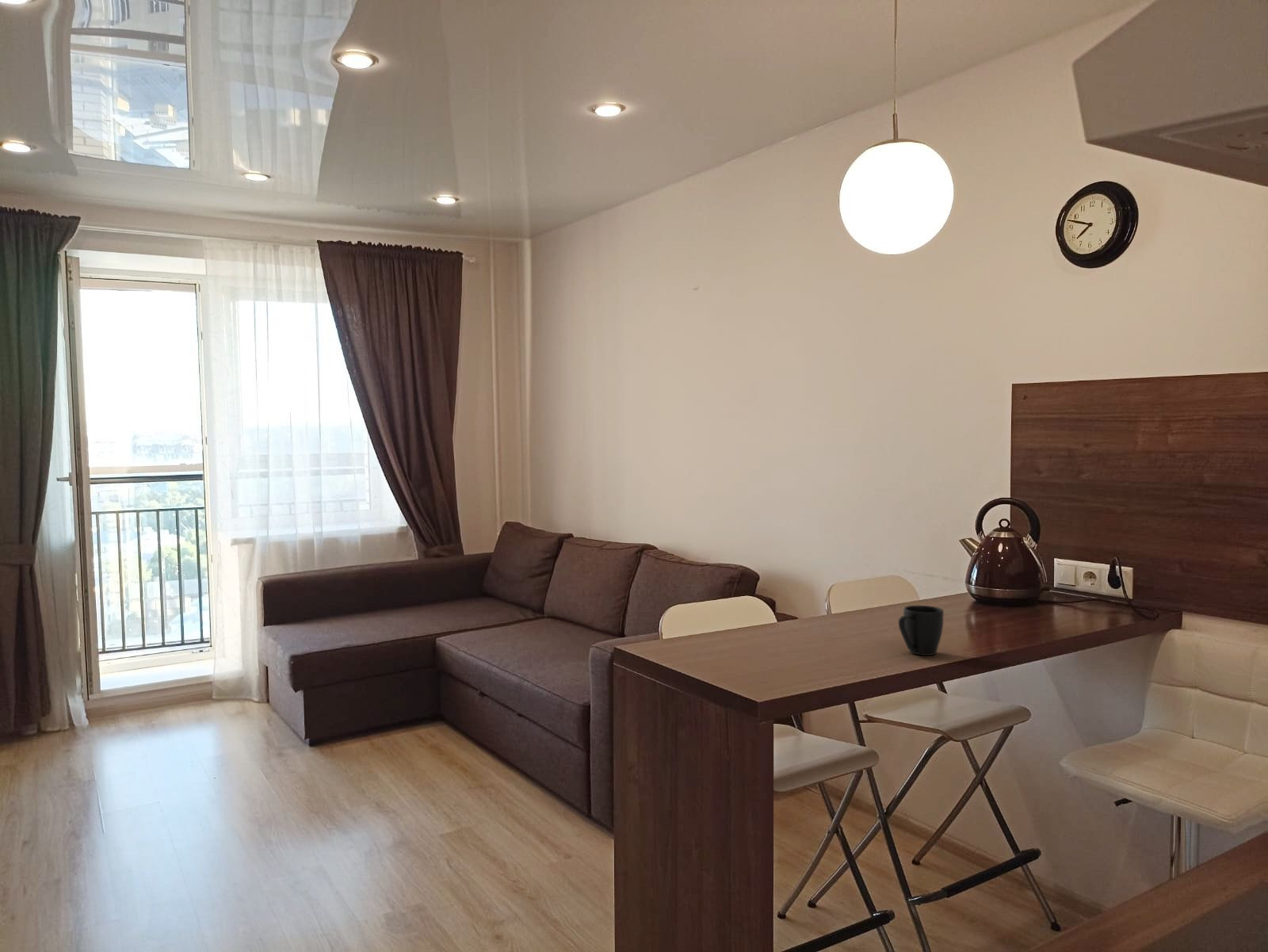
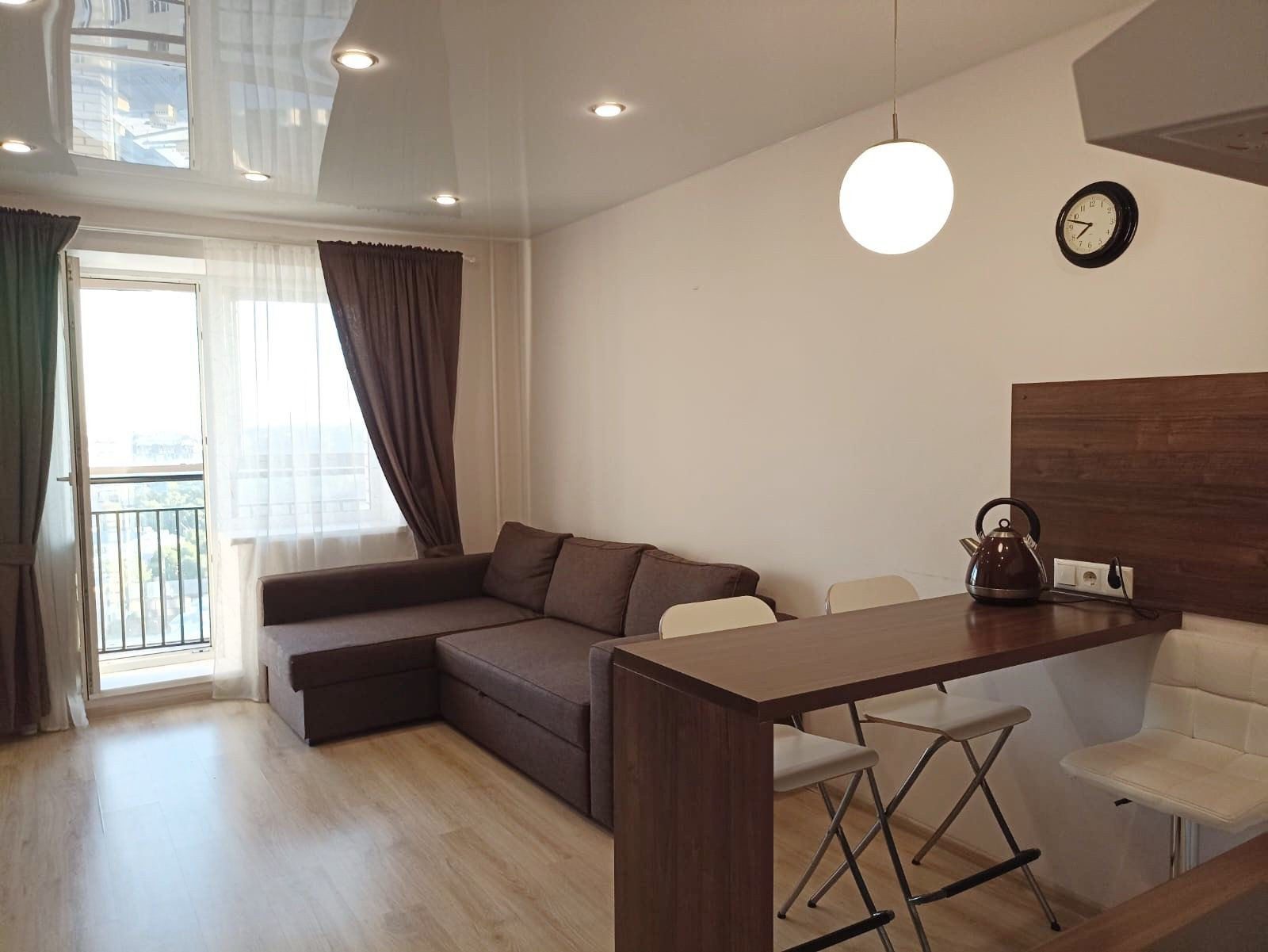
- mug [898,605,945,656]
